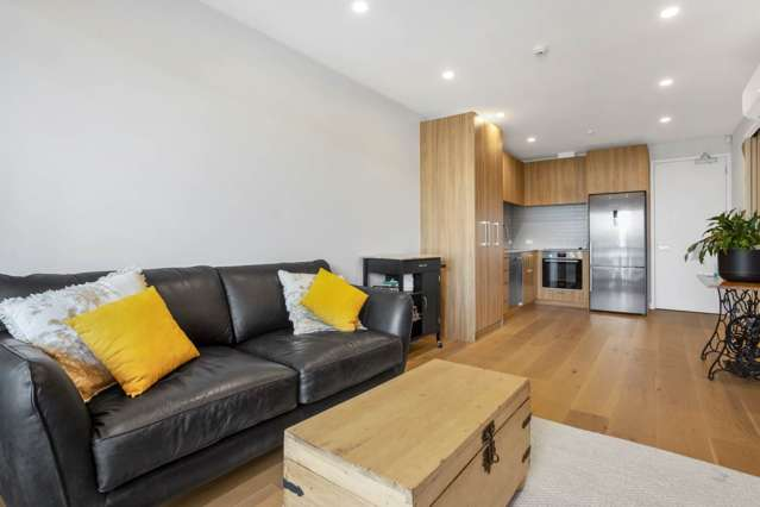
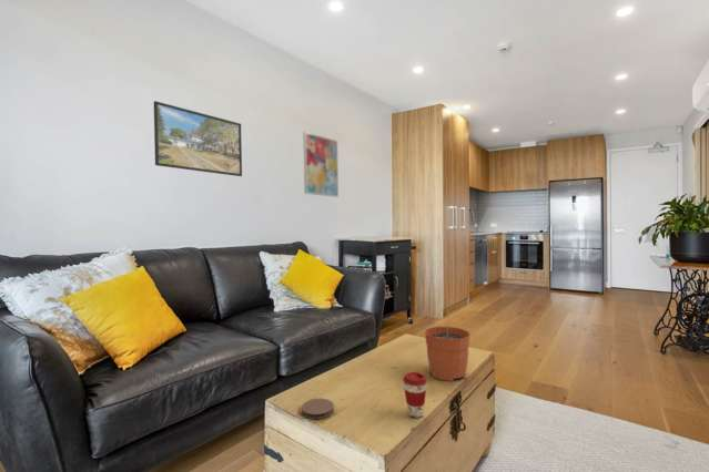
+ wall art [303,131,340,198]
+ plant pot [424,309,472,382]
+ coaster [301,398,335,420]
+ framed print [153,100,243,177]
+ coffee cup [402,371,428,419]
